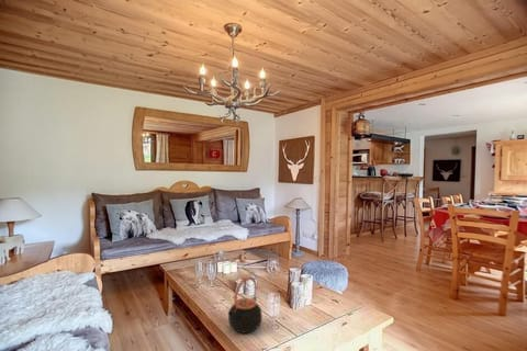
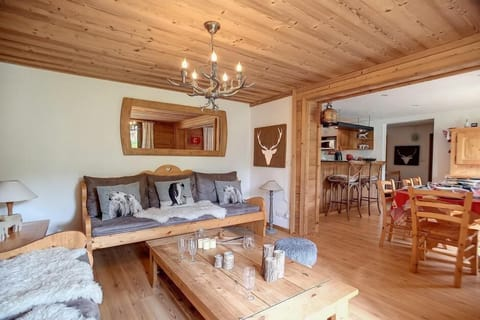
- teapot [227,275,264,333]
